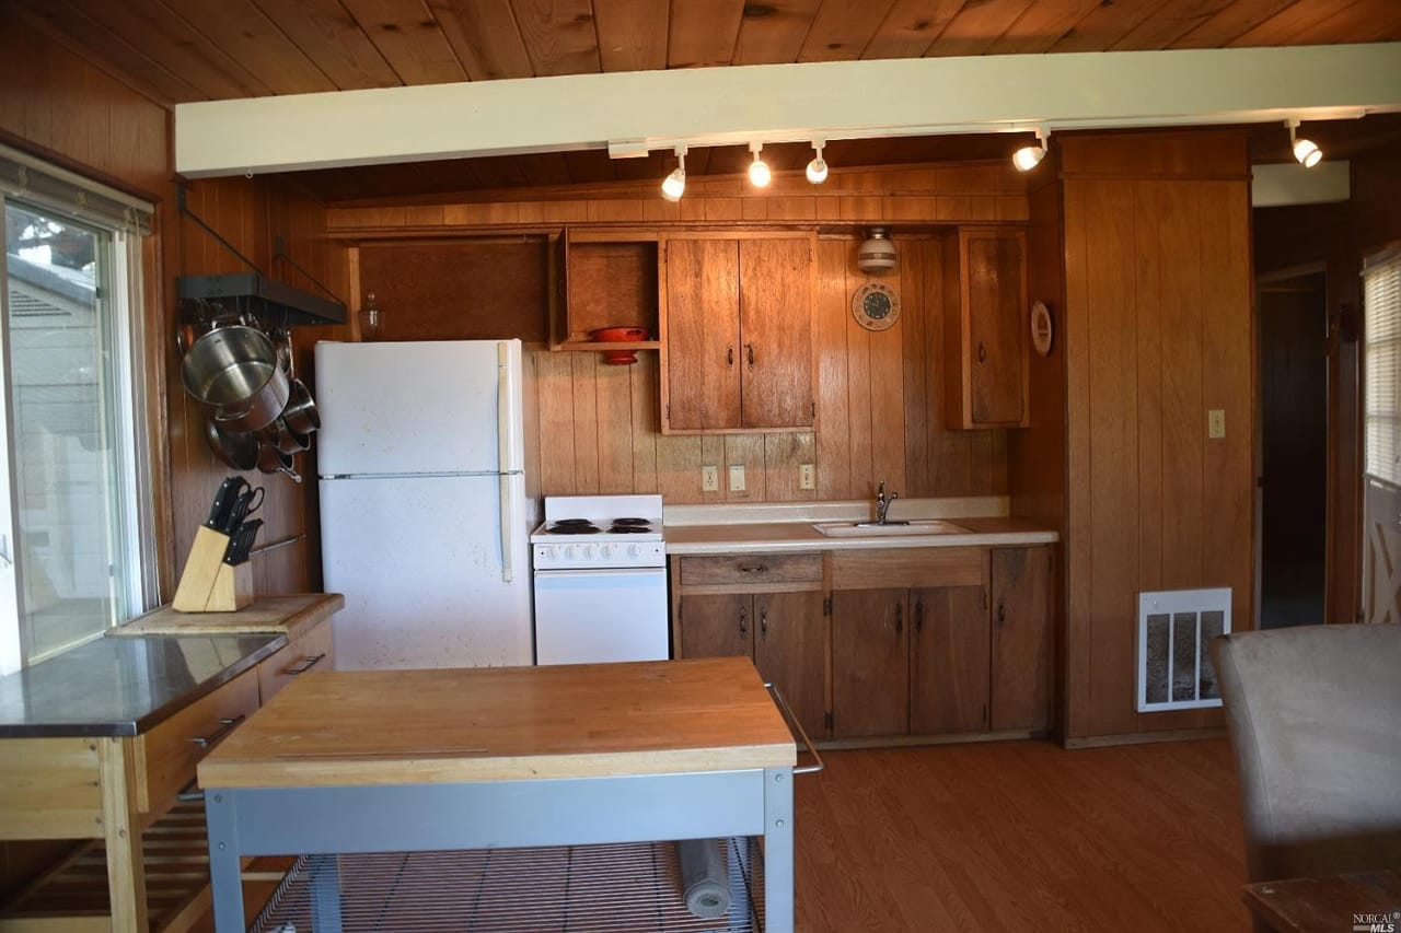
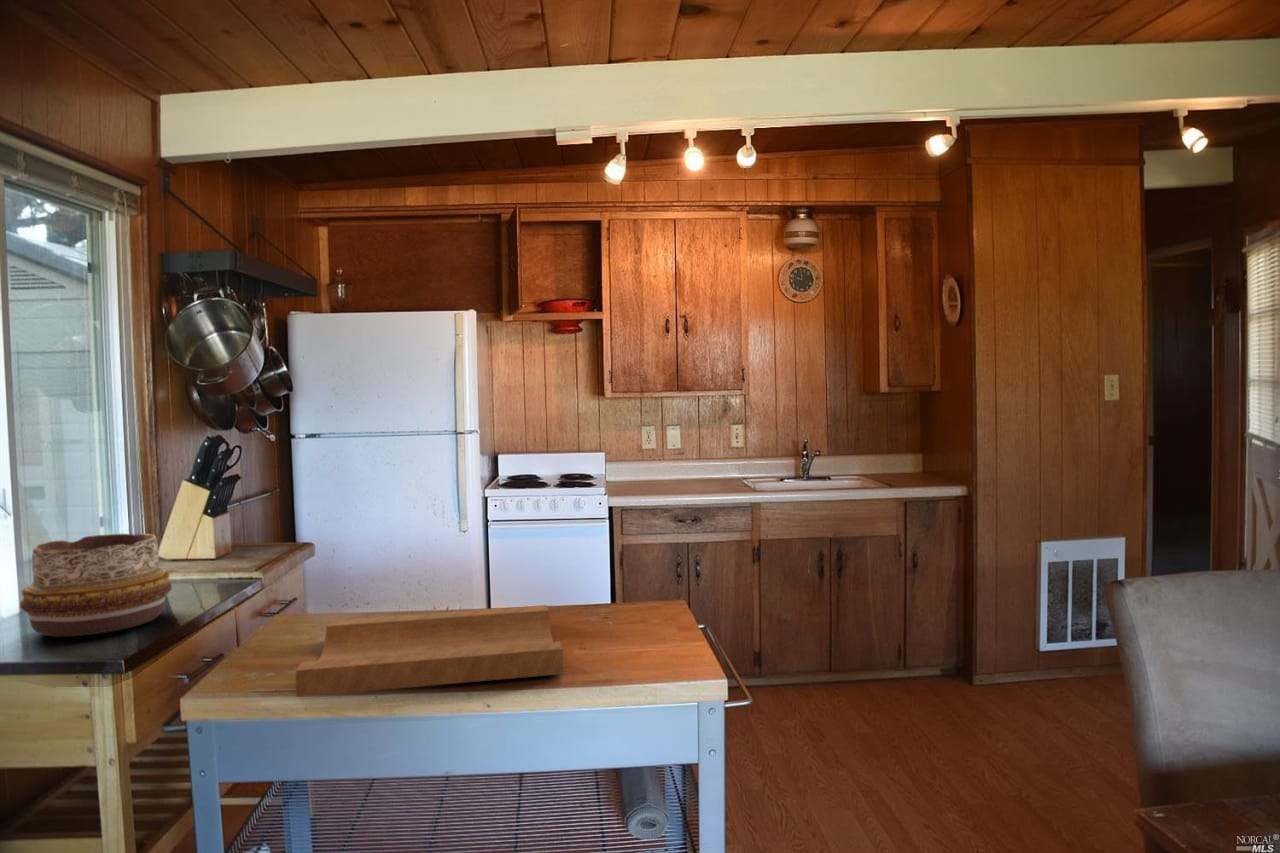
+ decorative bowl [19,533,173,638]
+ cutting board [295,604,564,698]
